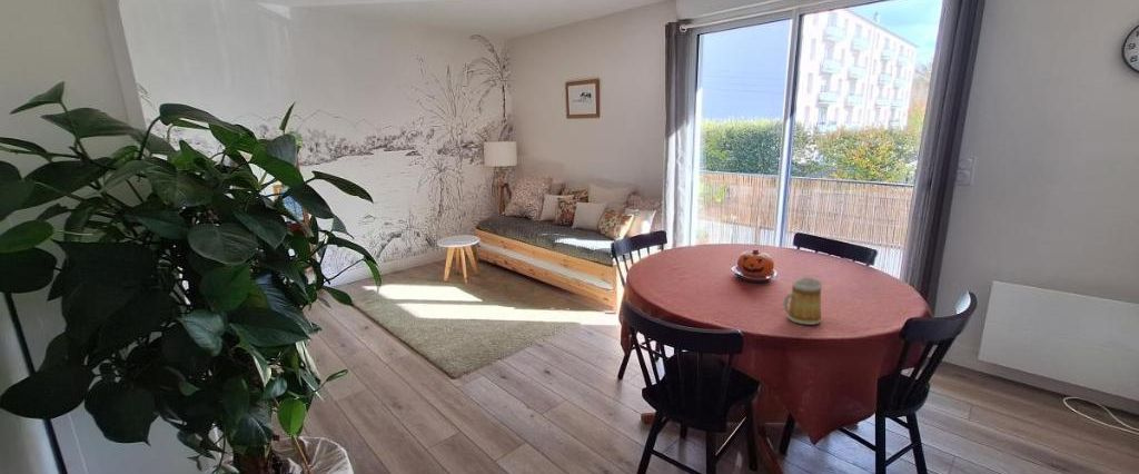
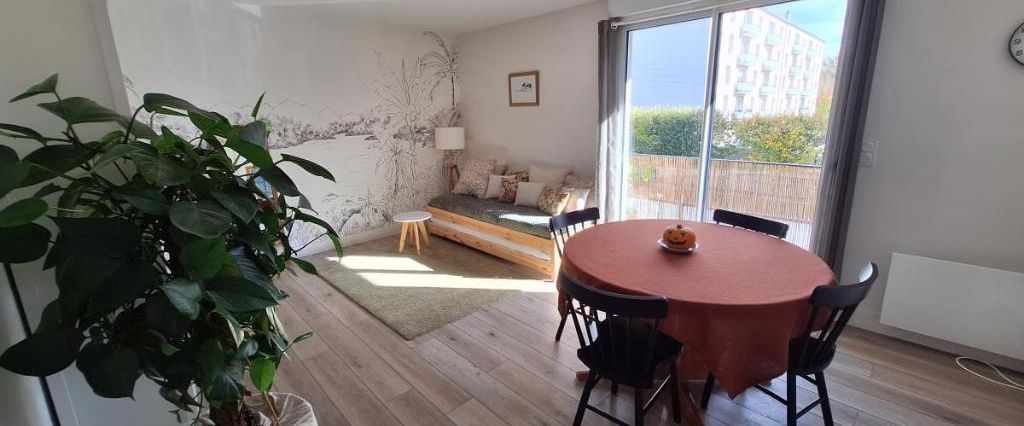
- mug [782,276,823,326]
